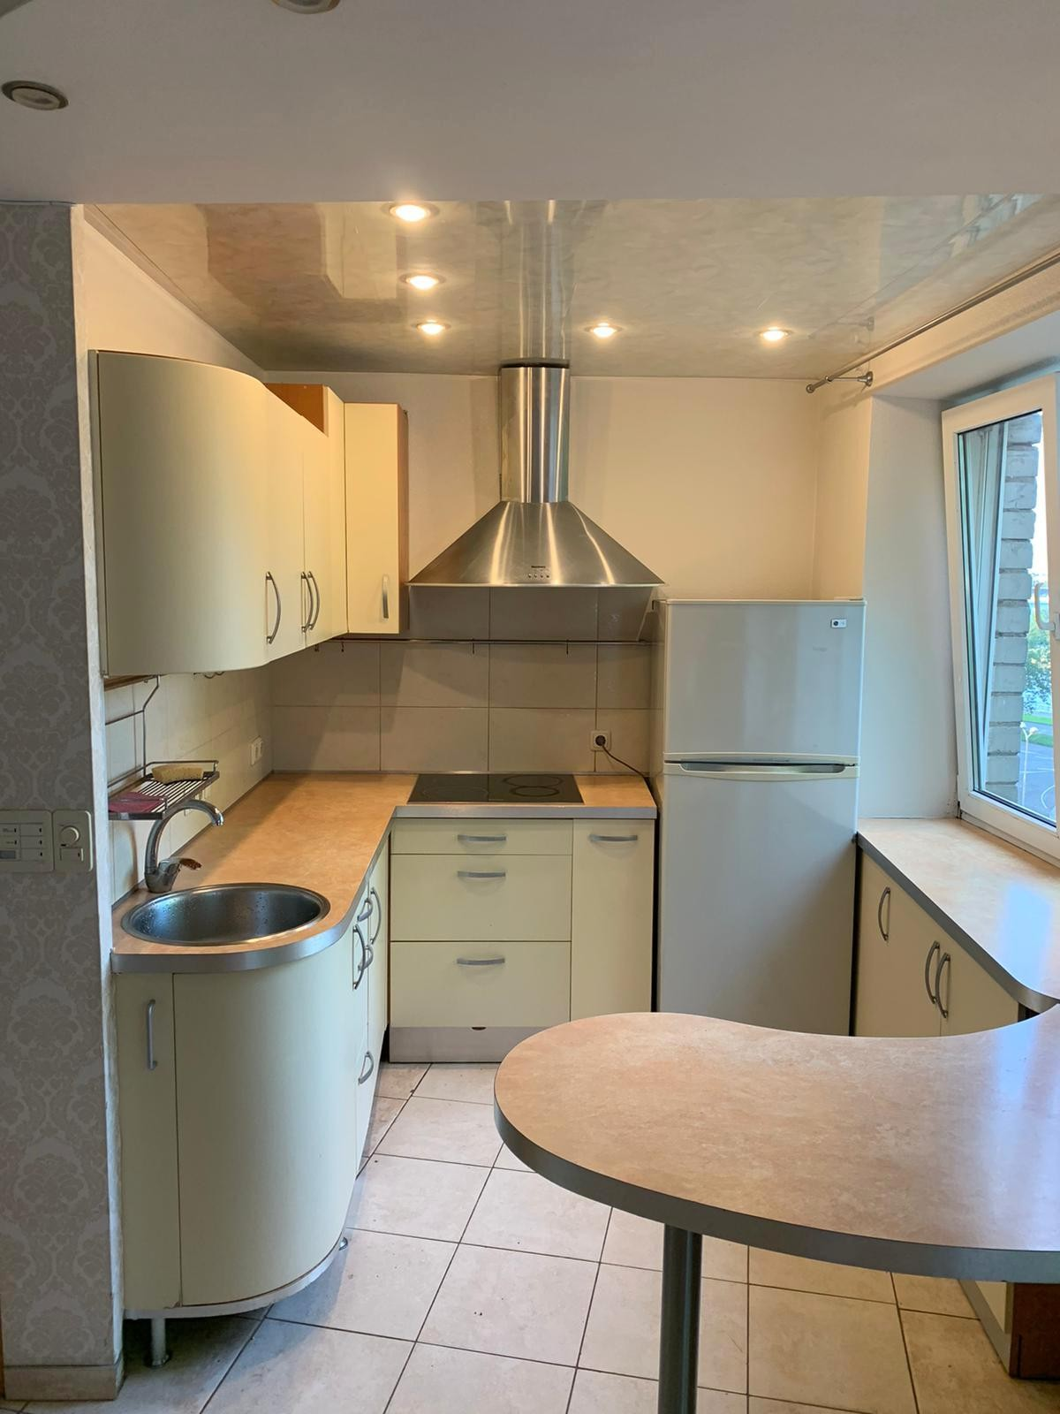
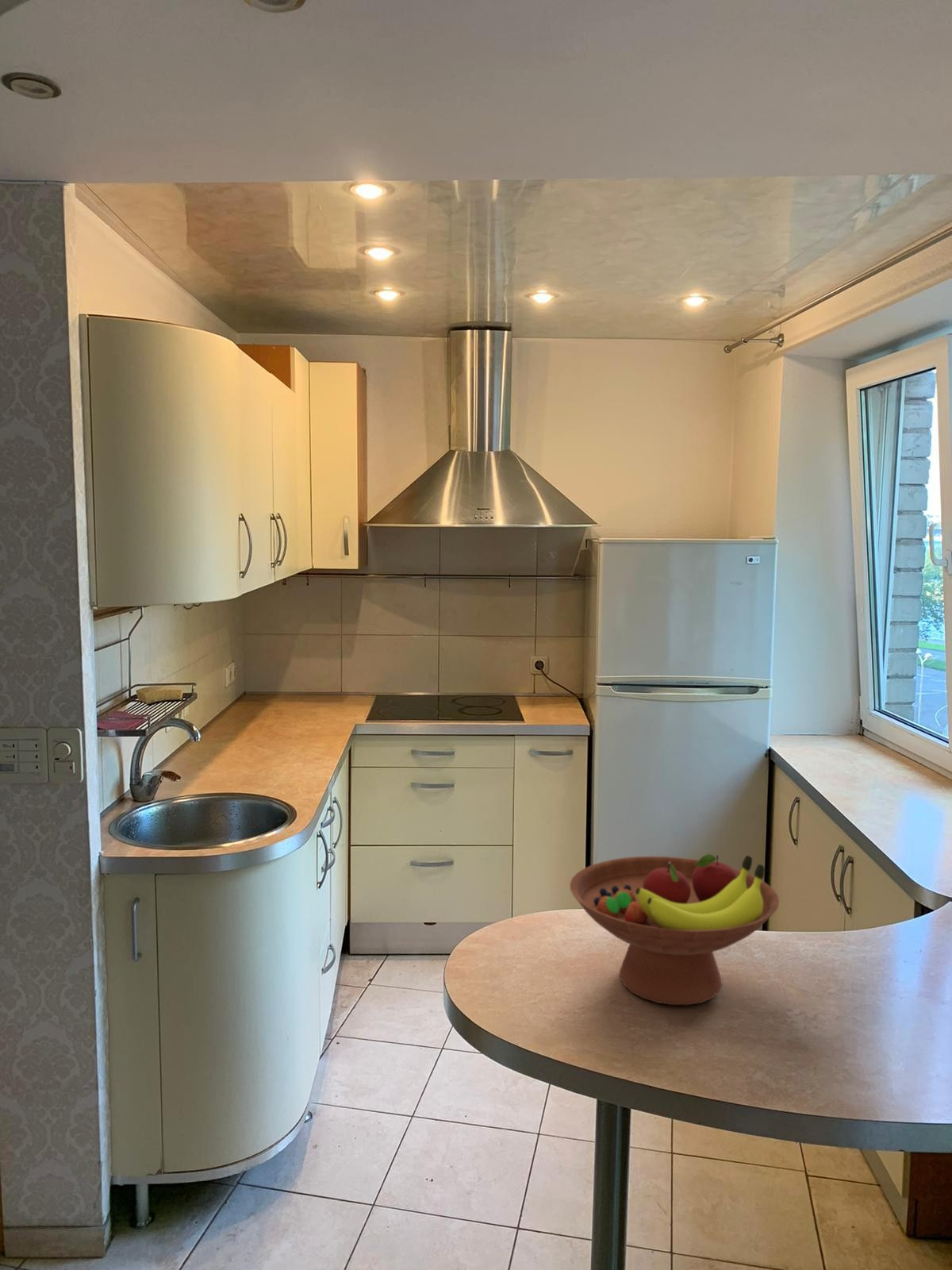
+ fruit bowl [569,853,780,1006]
